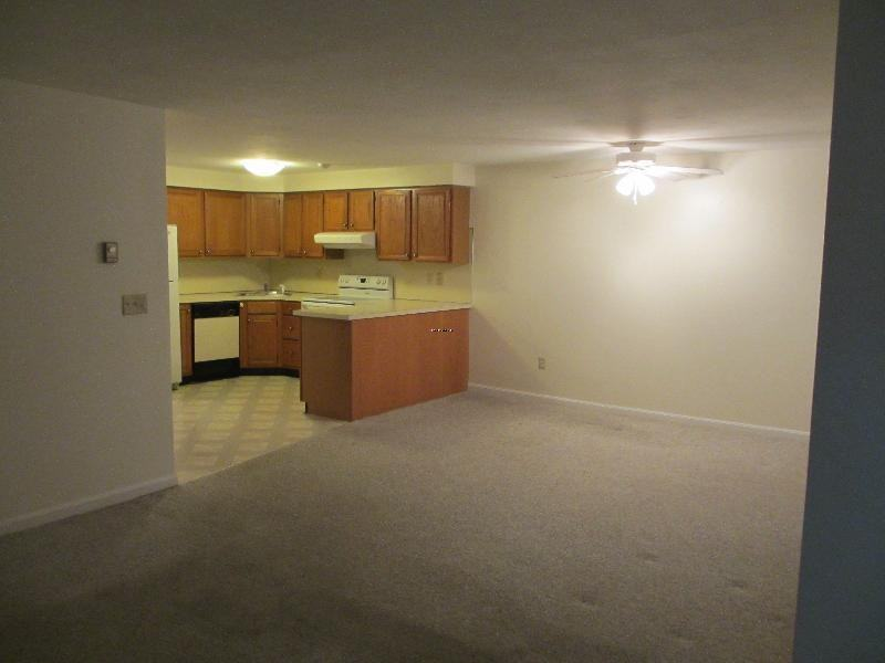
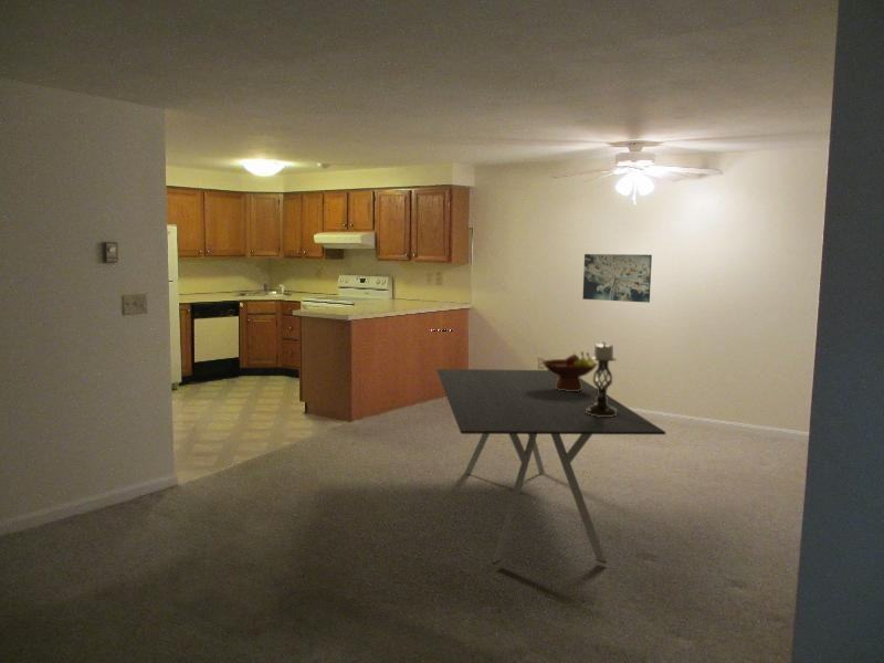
+ fruit bowl [540,350,598,391]
+ candle holder [586,341,618,417]
+ wall art [582,253,653,304]
+ dining table [435,368,666,566]
